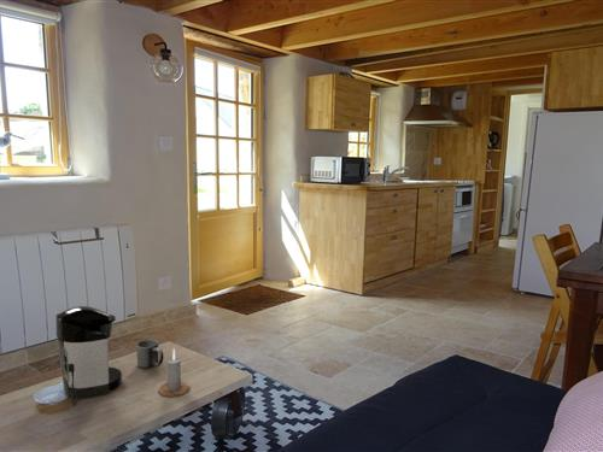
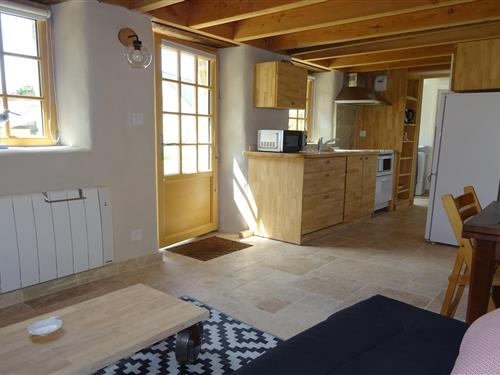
- coffee maker [55,305,123,407]
- candle [157,347,191,398]
- mug [135,339,164,369]
